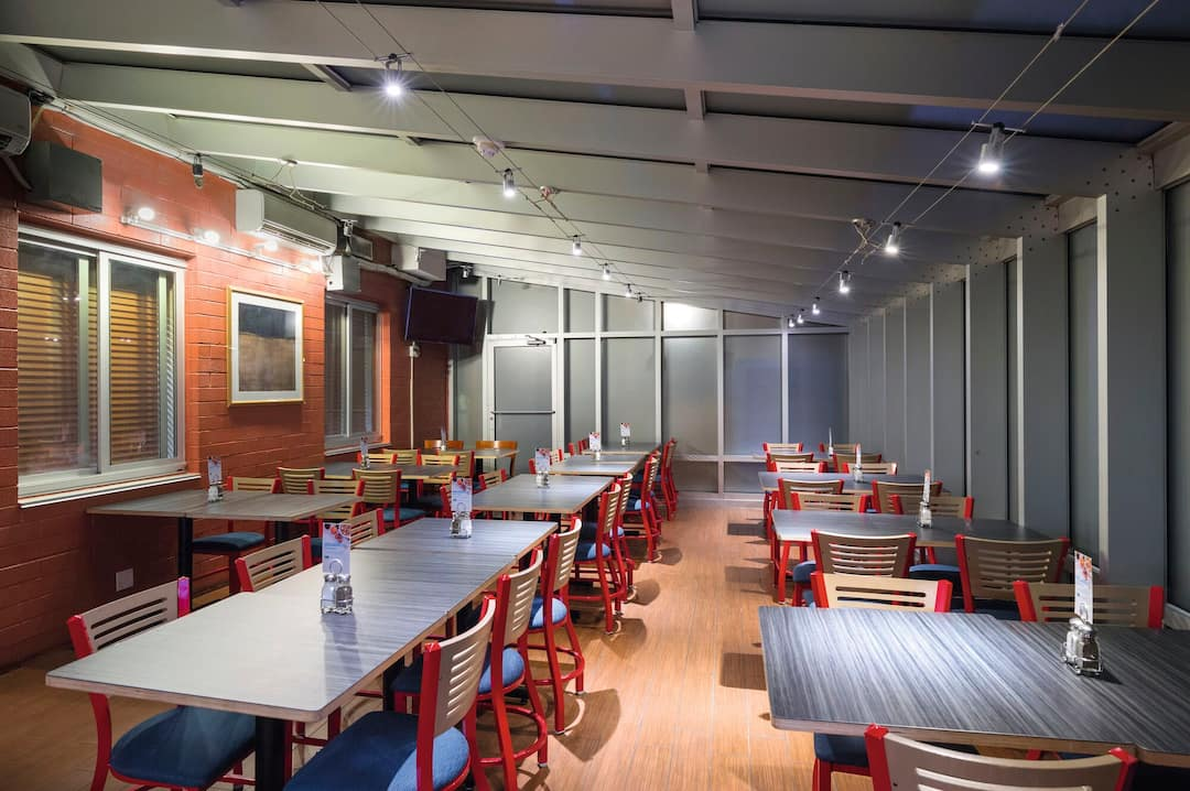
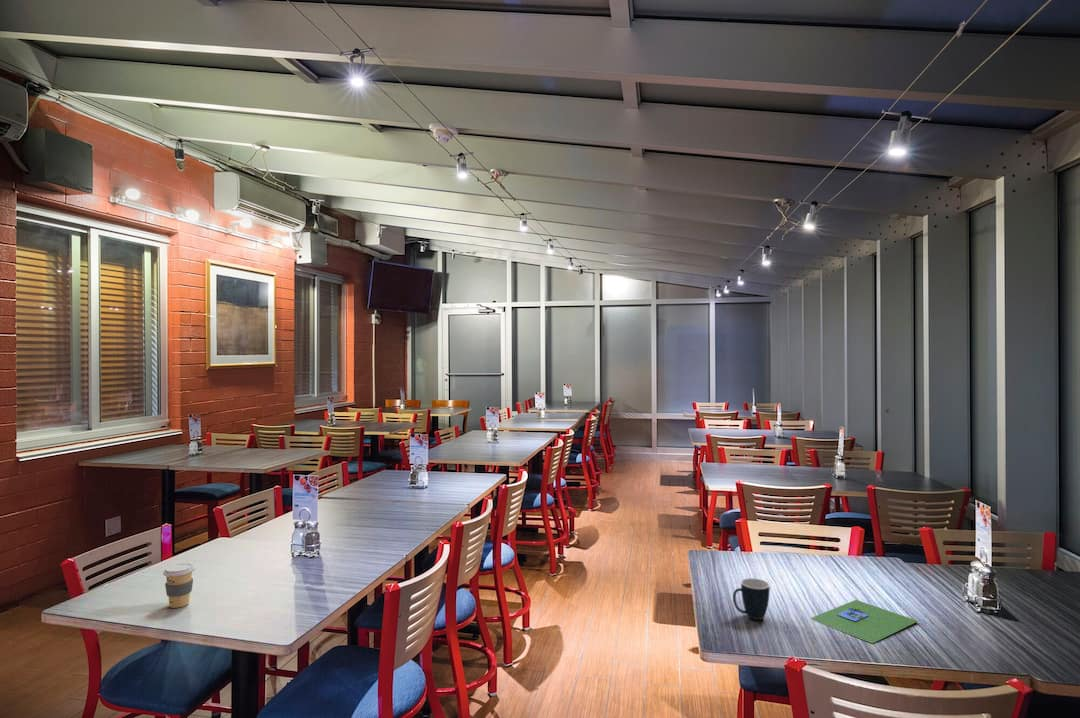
+ mug [732,577,771,621]
+ coffee cup [162,562,196,609]
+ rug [810,599,919,644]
